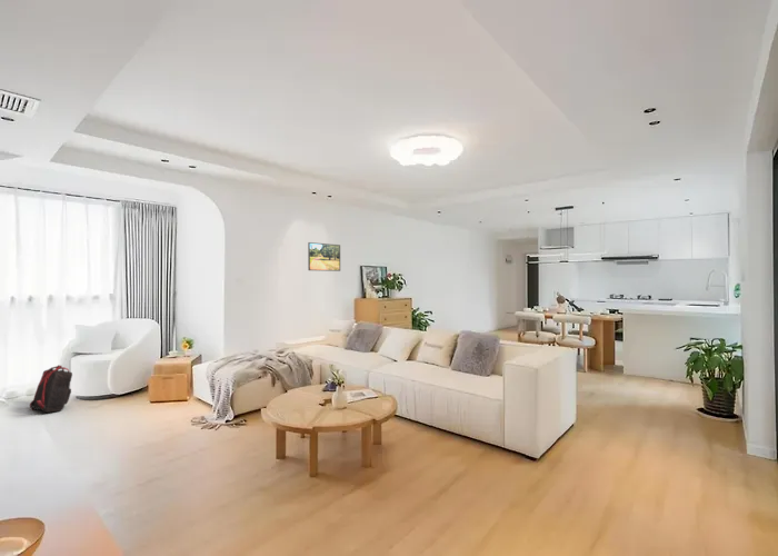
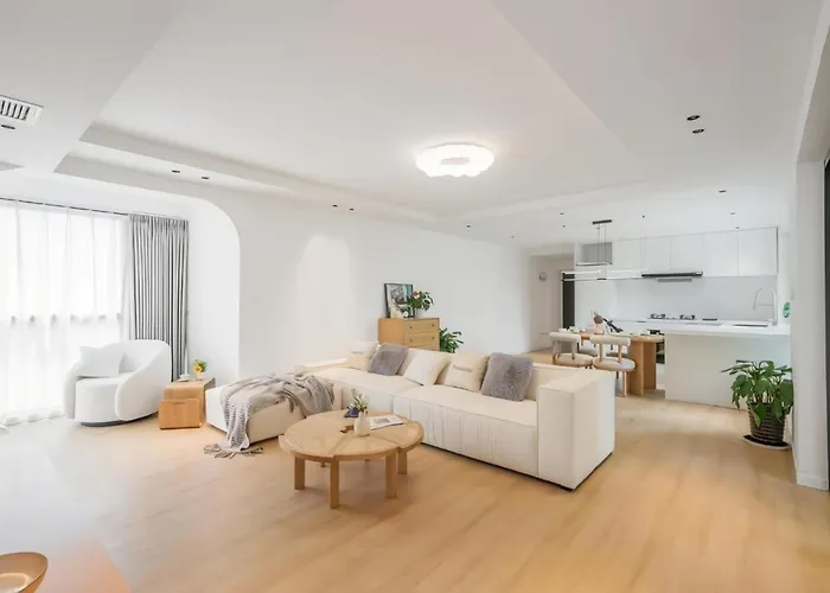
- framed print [307,241,341,272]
- backpack [29,364,73,414]
